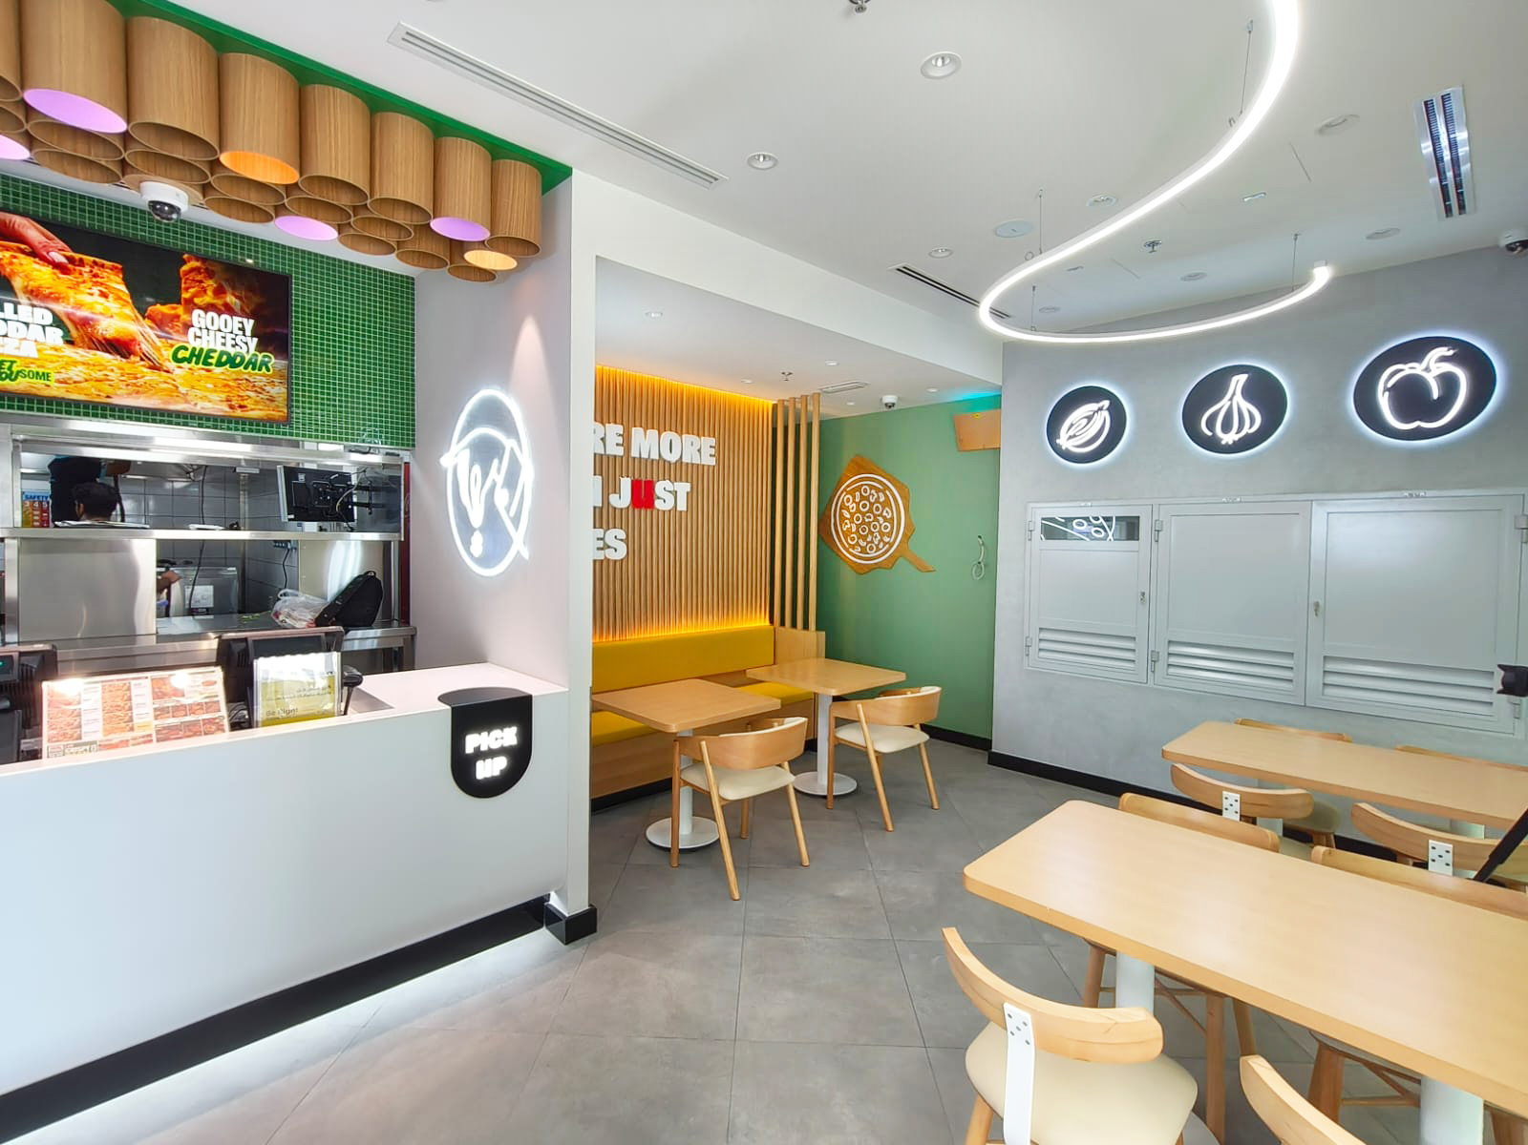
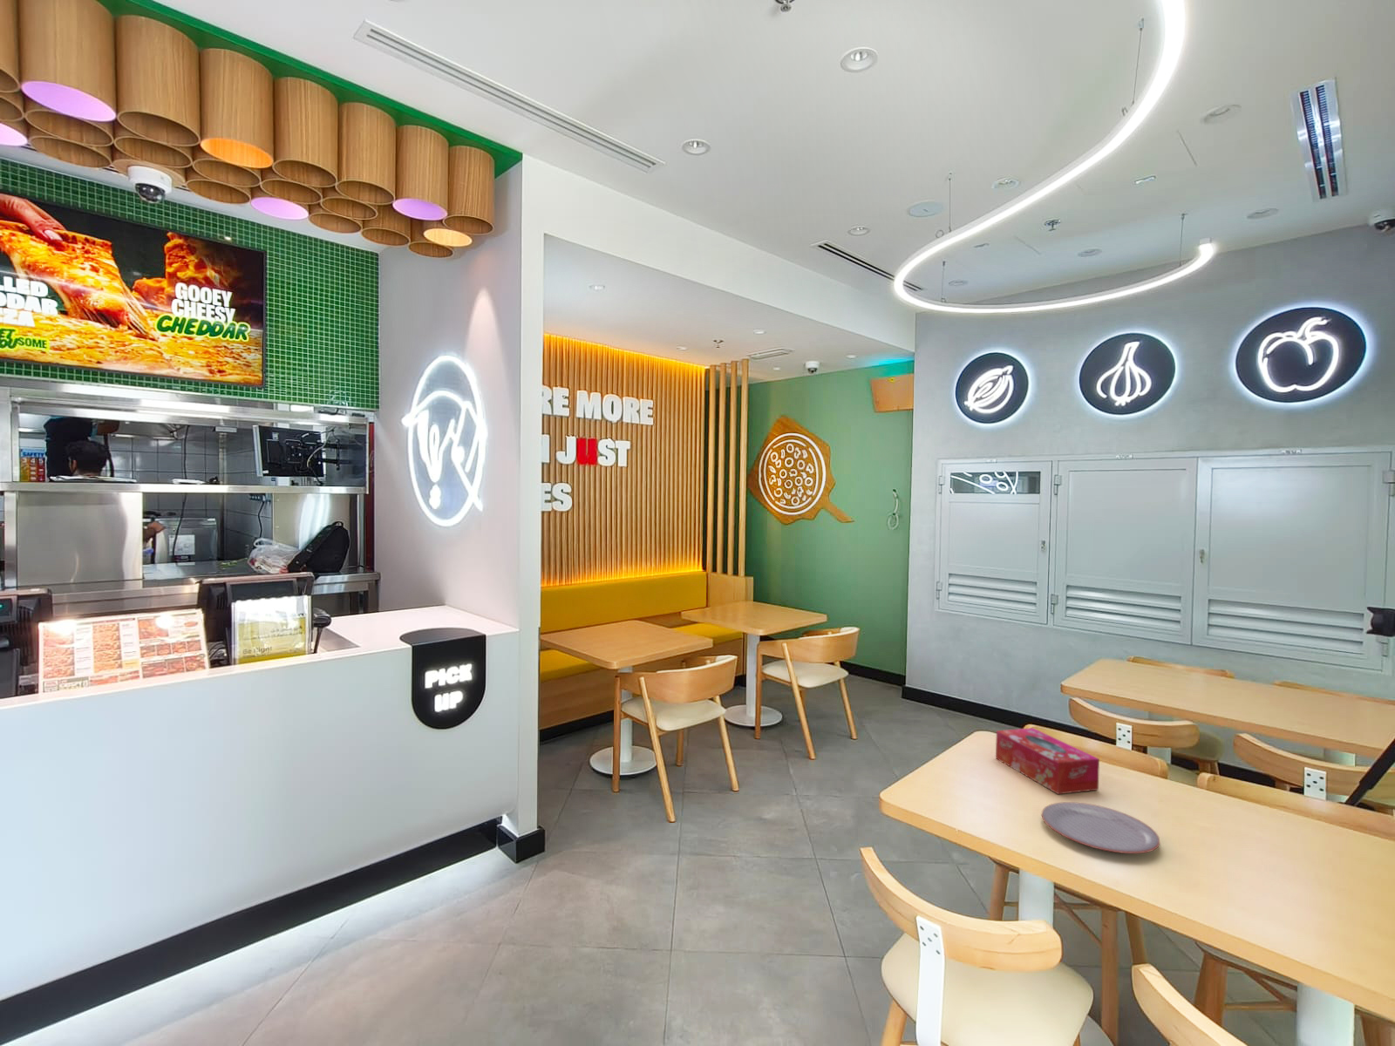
+ plate [1041,801,1161,854]
+ tissue box [995,727,1101,795]
